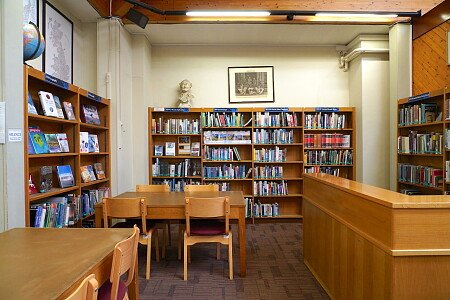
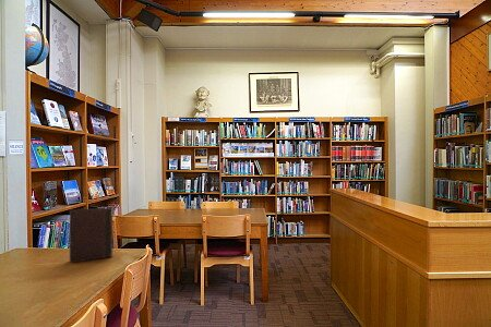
+ book [69,206,115,264]
